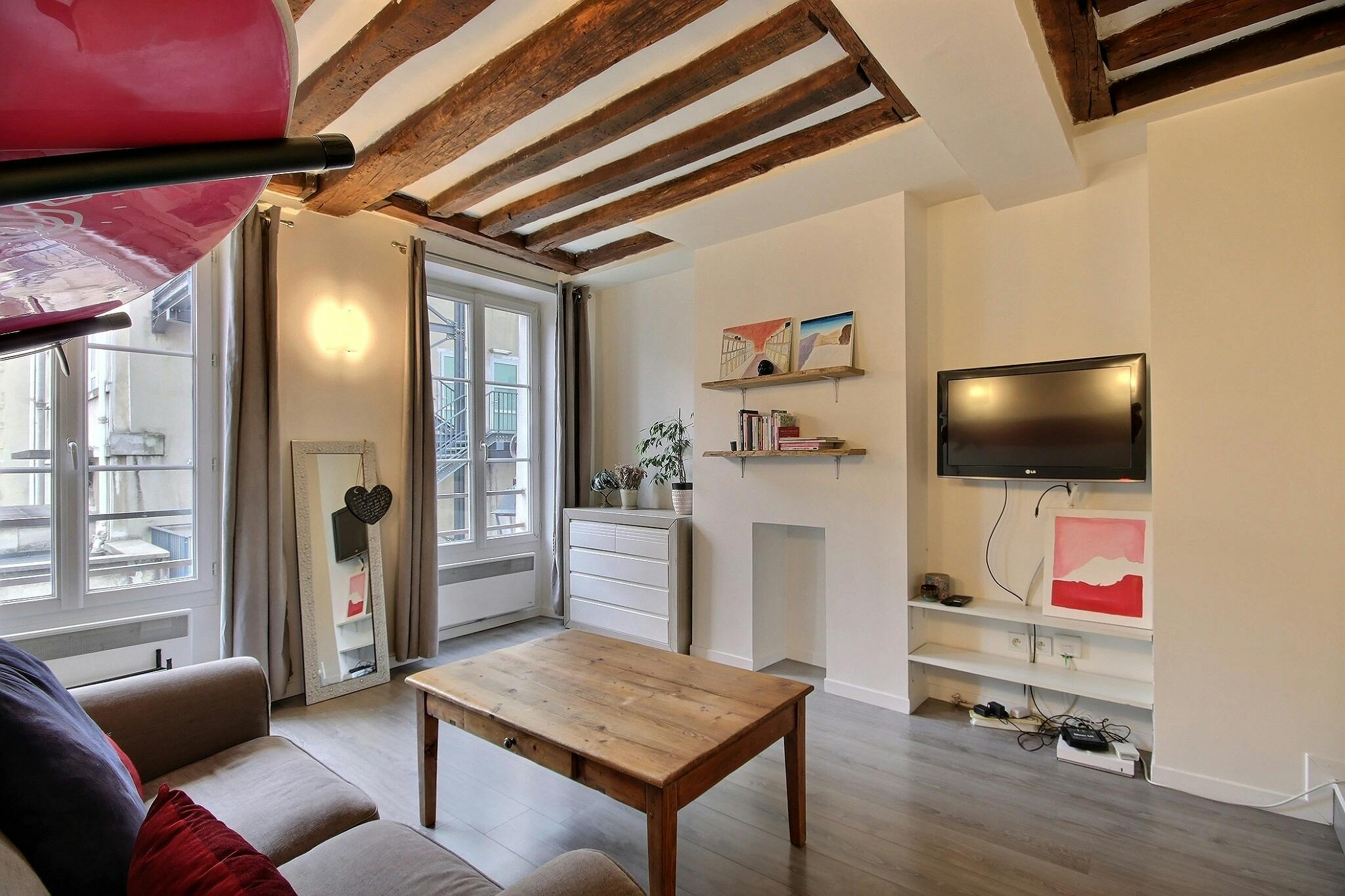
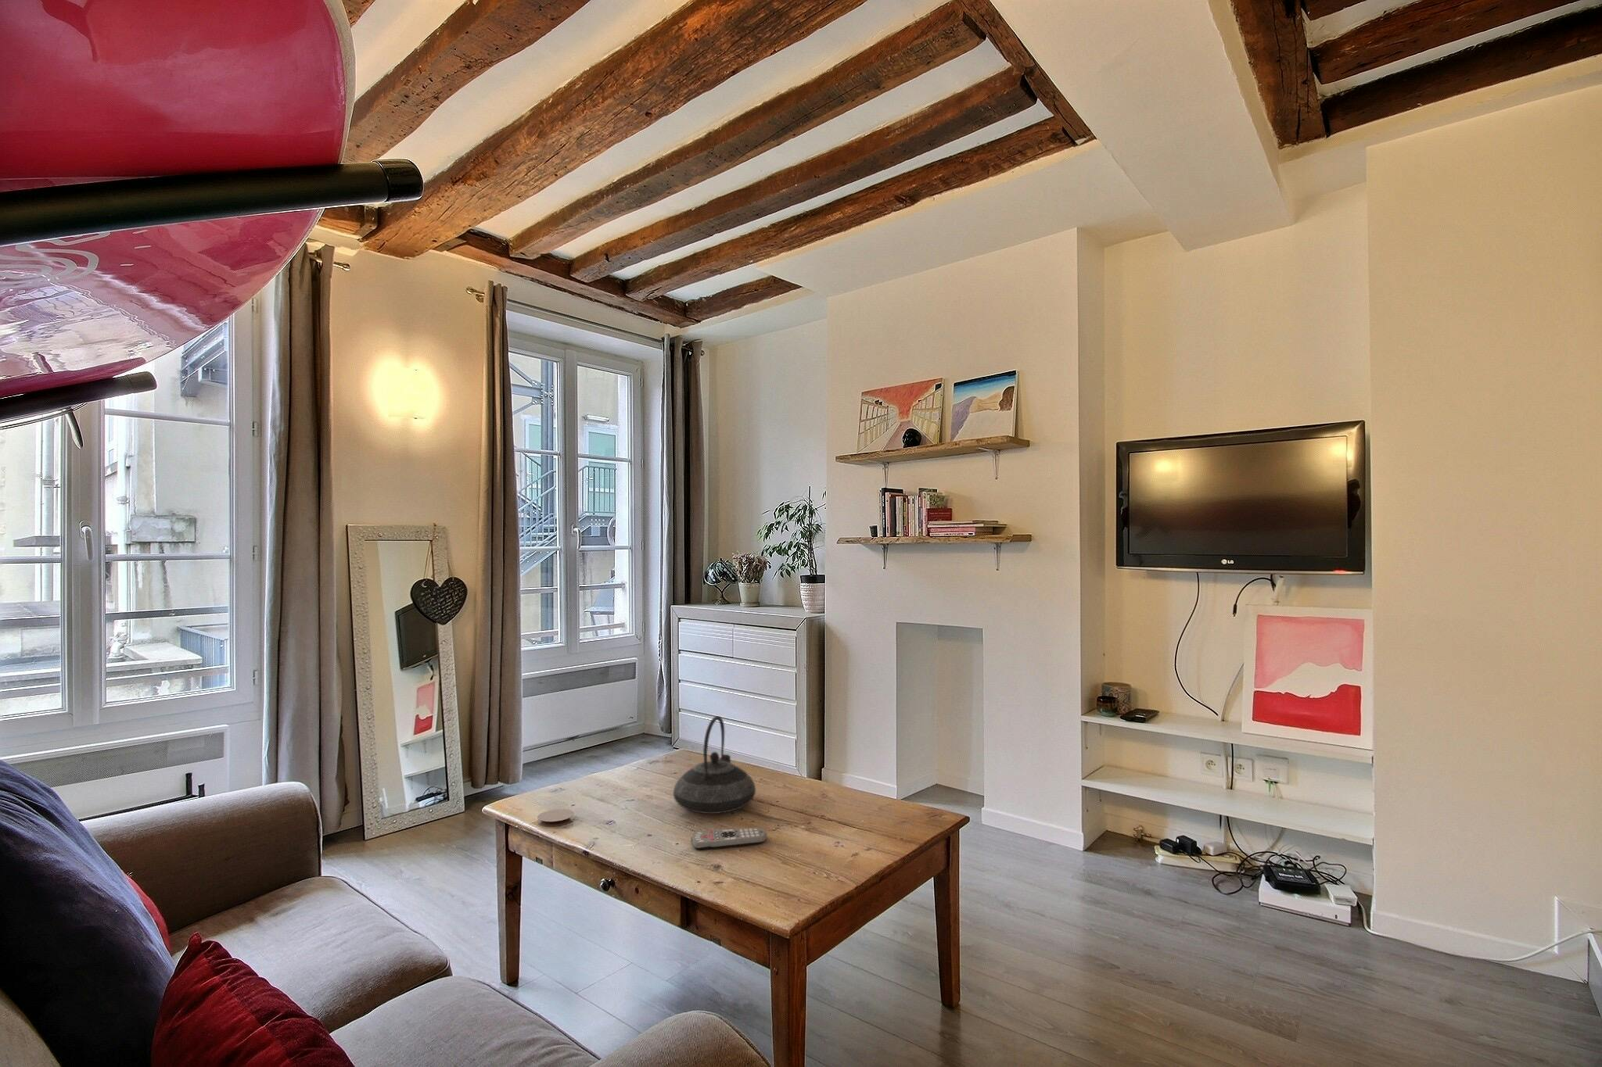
+ remote control [691,826,767,850]
+ teapot [673,716,756,815]
+ coaster [537,809,575,826]
